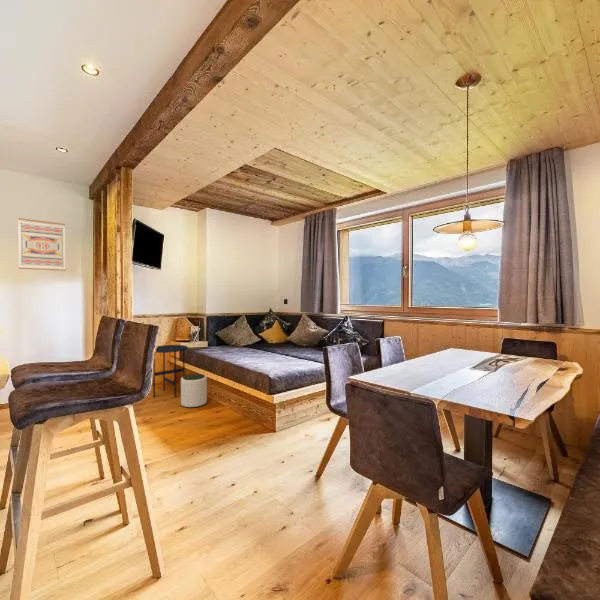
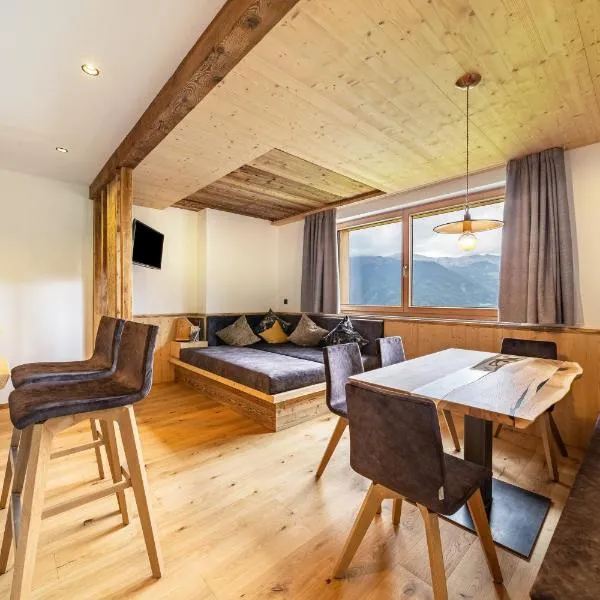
- plant pot [180,373,208,409]
- wall art [17,217,67,272]
- side table [152,344,189,398]
